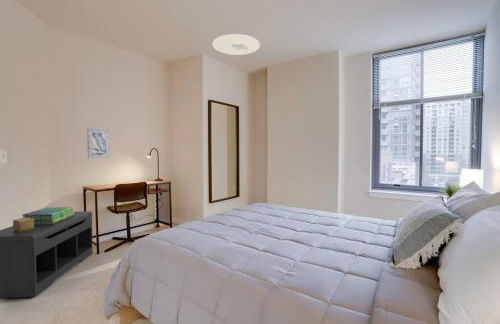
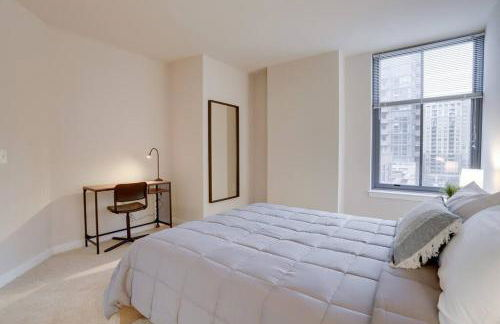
- stack of books [22,206,74,225]
- ceiling light [212,33,261,56]
- bench [0,210,94,299]
- wall art [86,127,111,159]
- decorative box [12,213,34,232]
